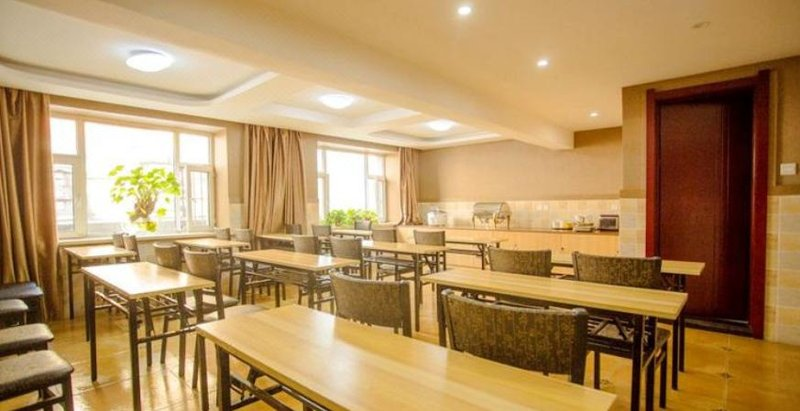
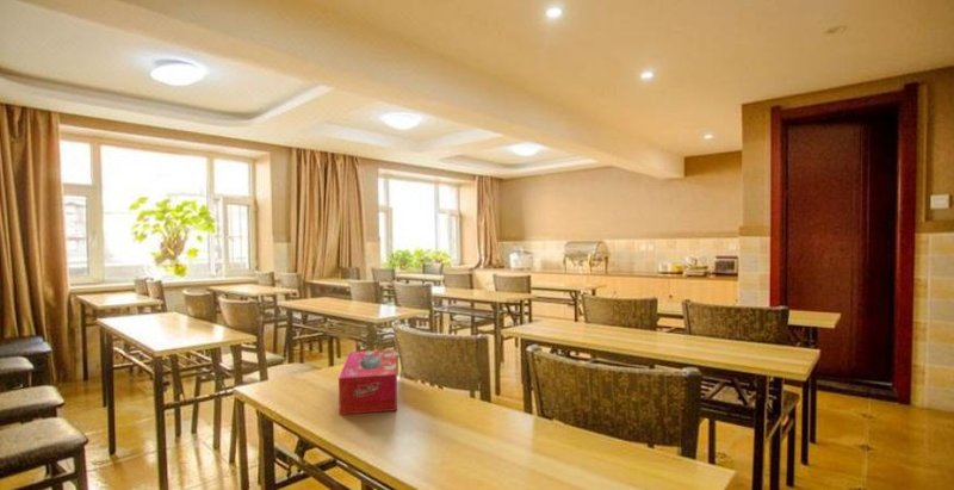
+ tissue box [337,348,398,416]
